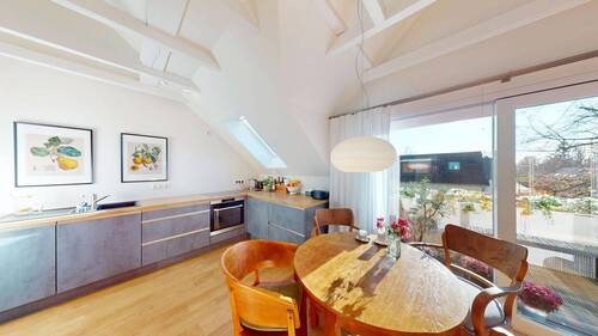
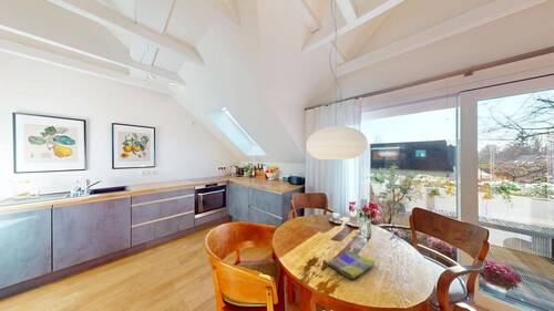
+ dish towel [326,249,376,280]
